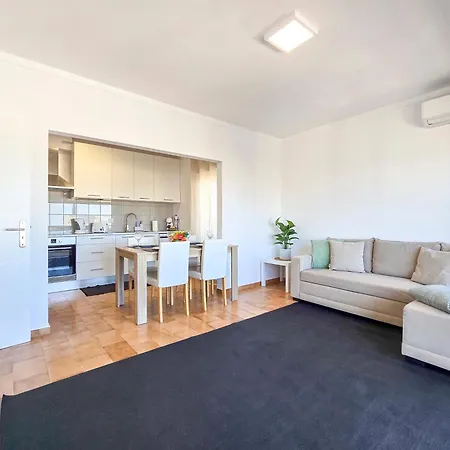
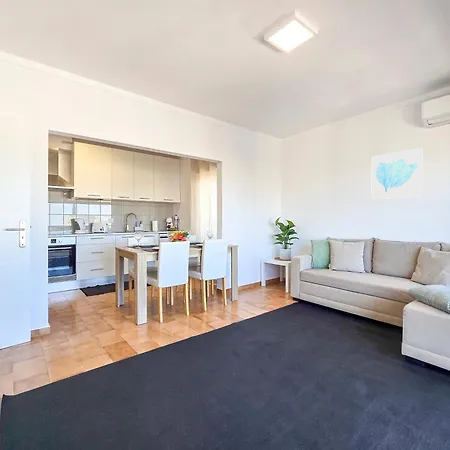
+ wall art [370,147,423,200]
